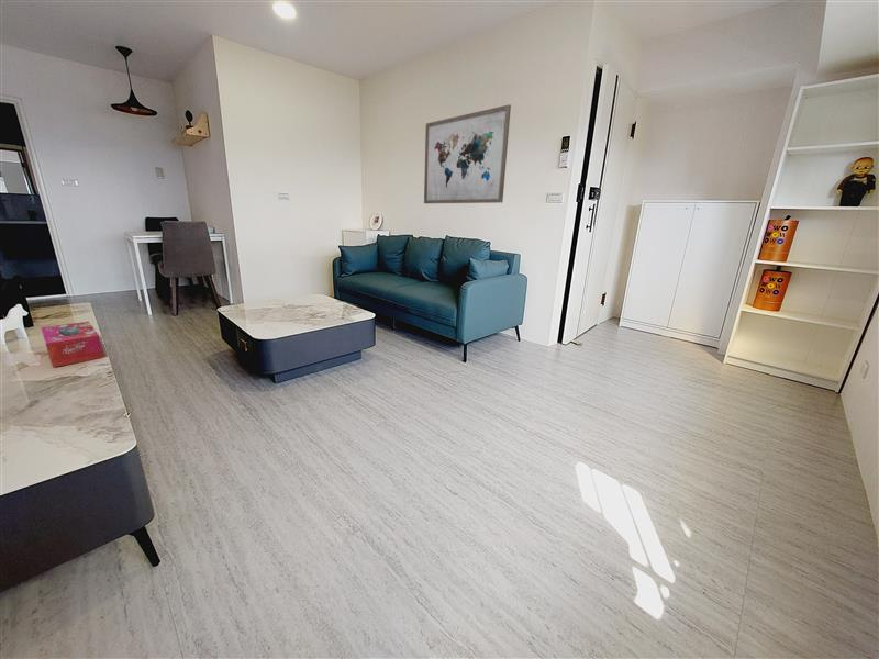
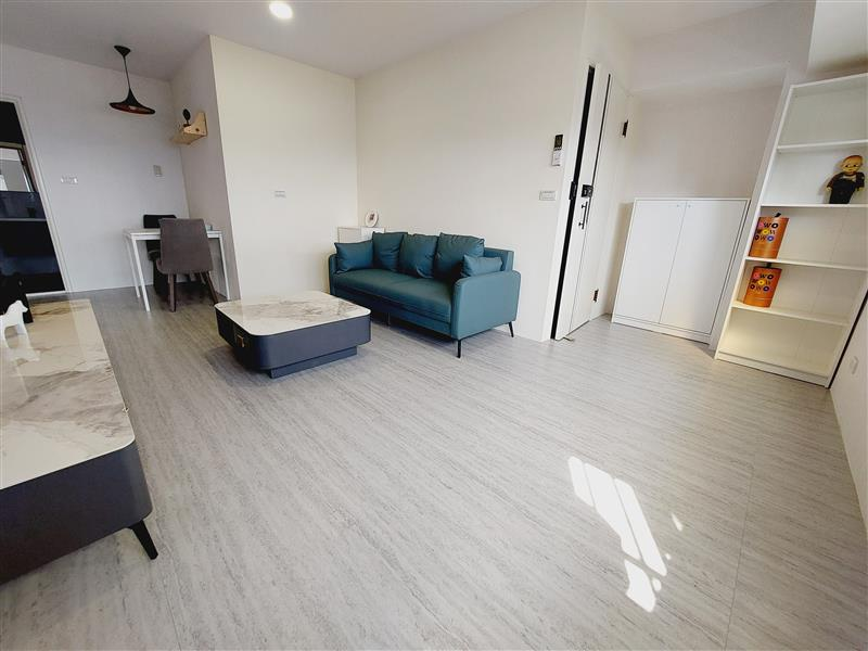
- wall art [423,103,512,204]
- tissue box [40,321,105,368]
